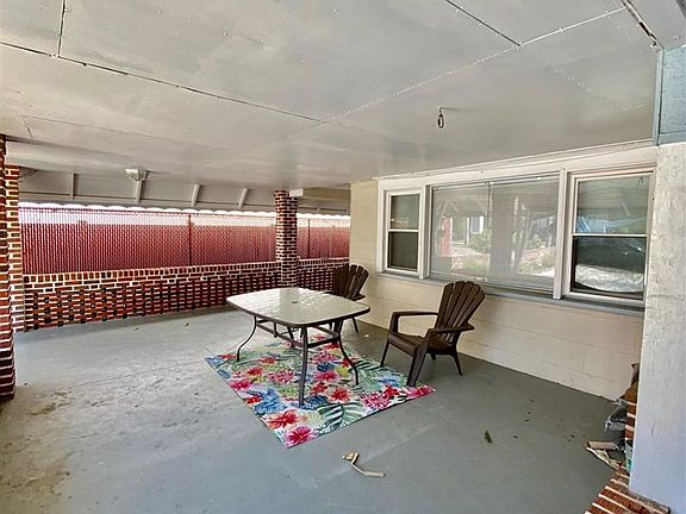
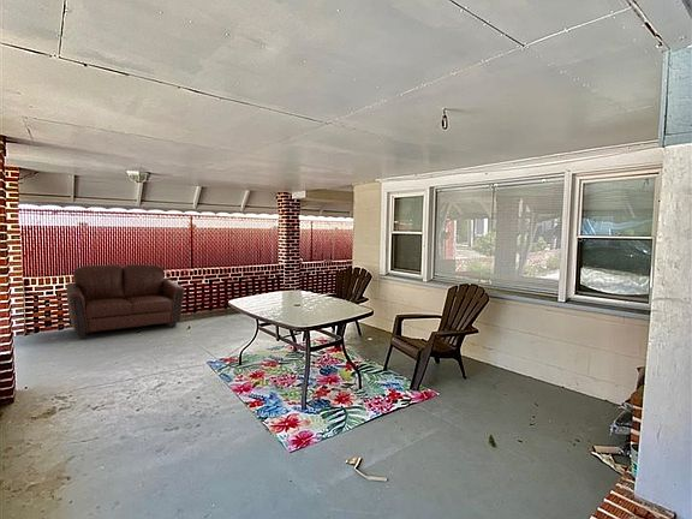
+ sofa [65,263,185,340]
